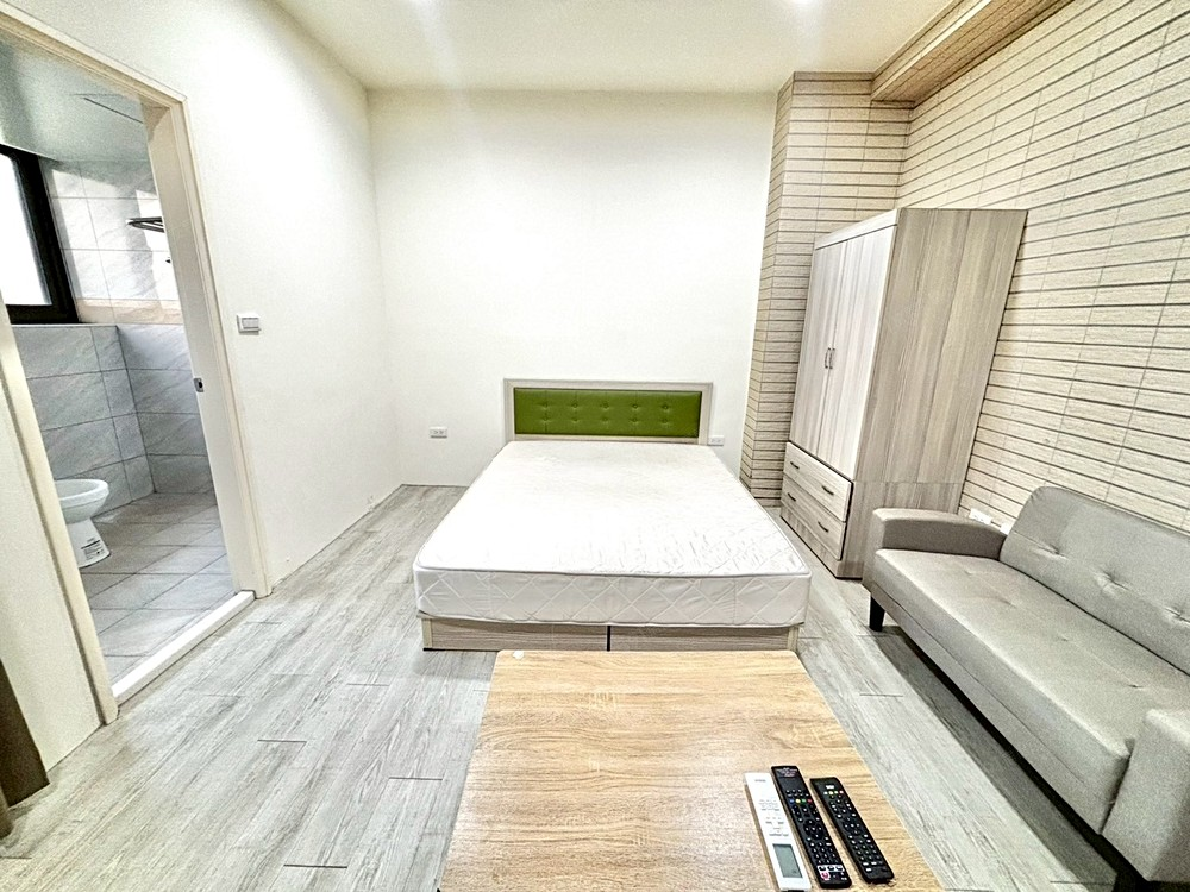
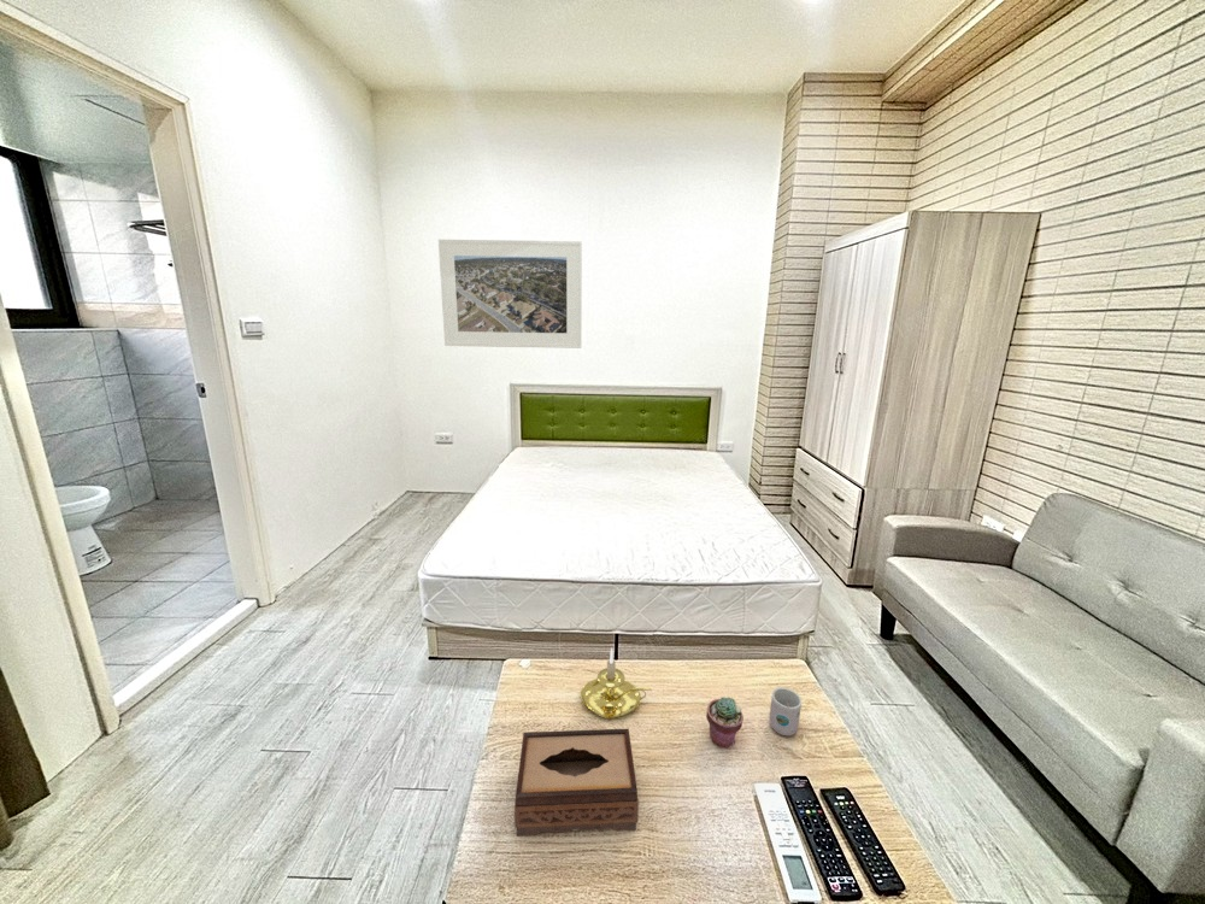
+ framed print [437,239,583,350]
+ potted succulent [705,695,745,750]
+ mug [768,686,803,736]
+ tissue box [513,728,640,837]
+ candle holder [580,647,652,720]
